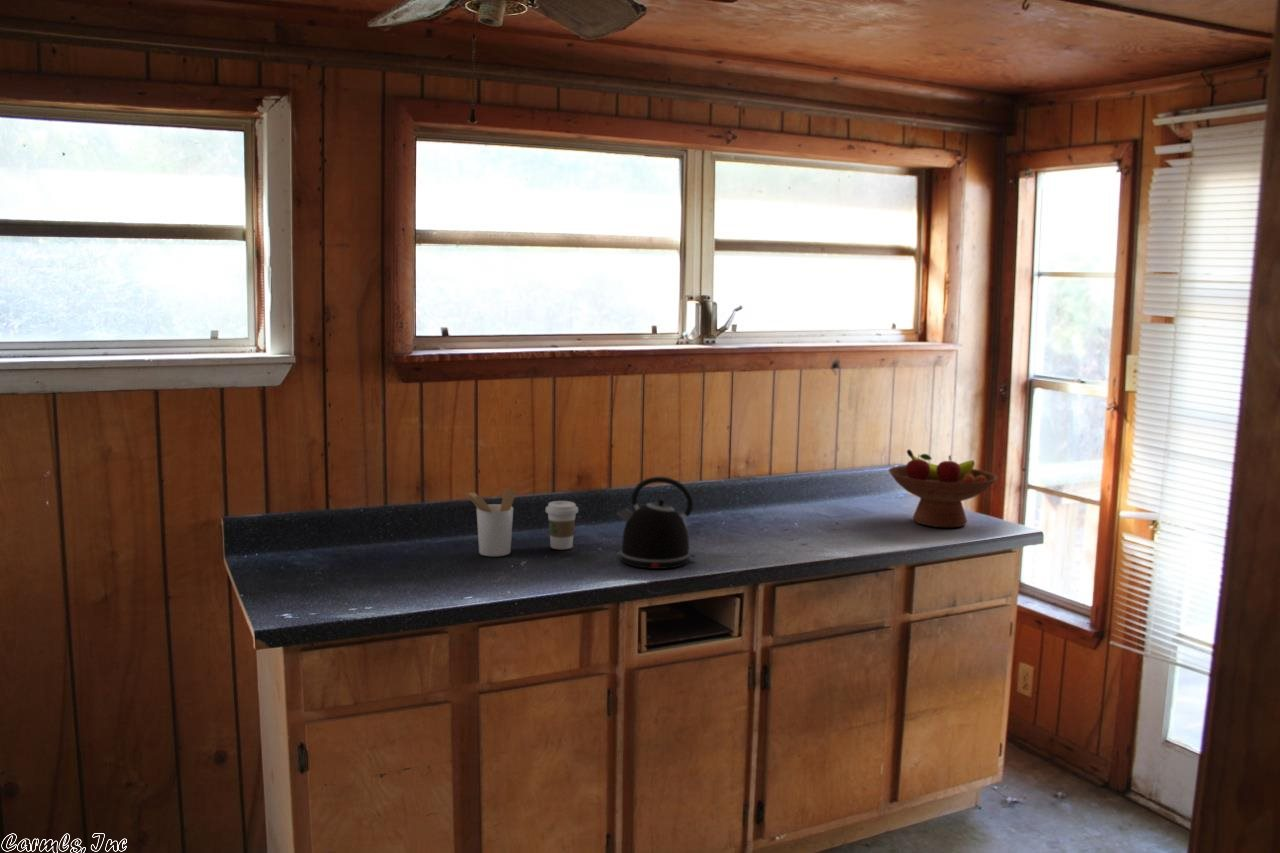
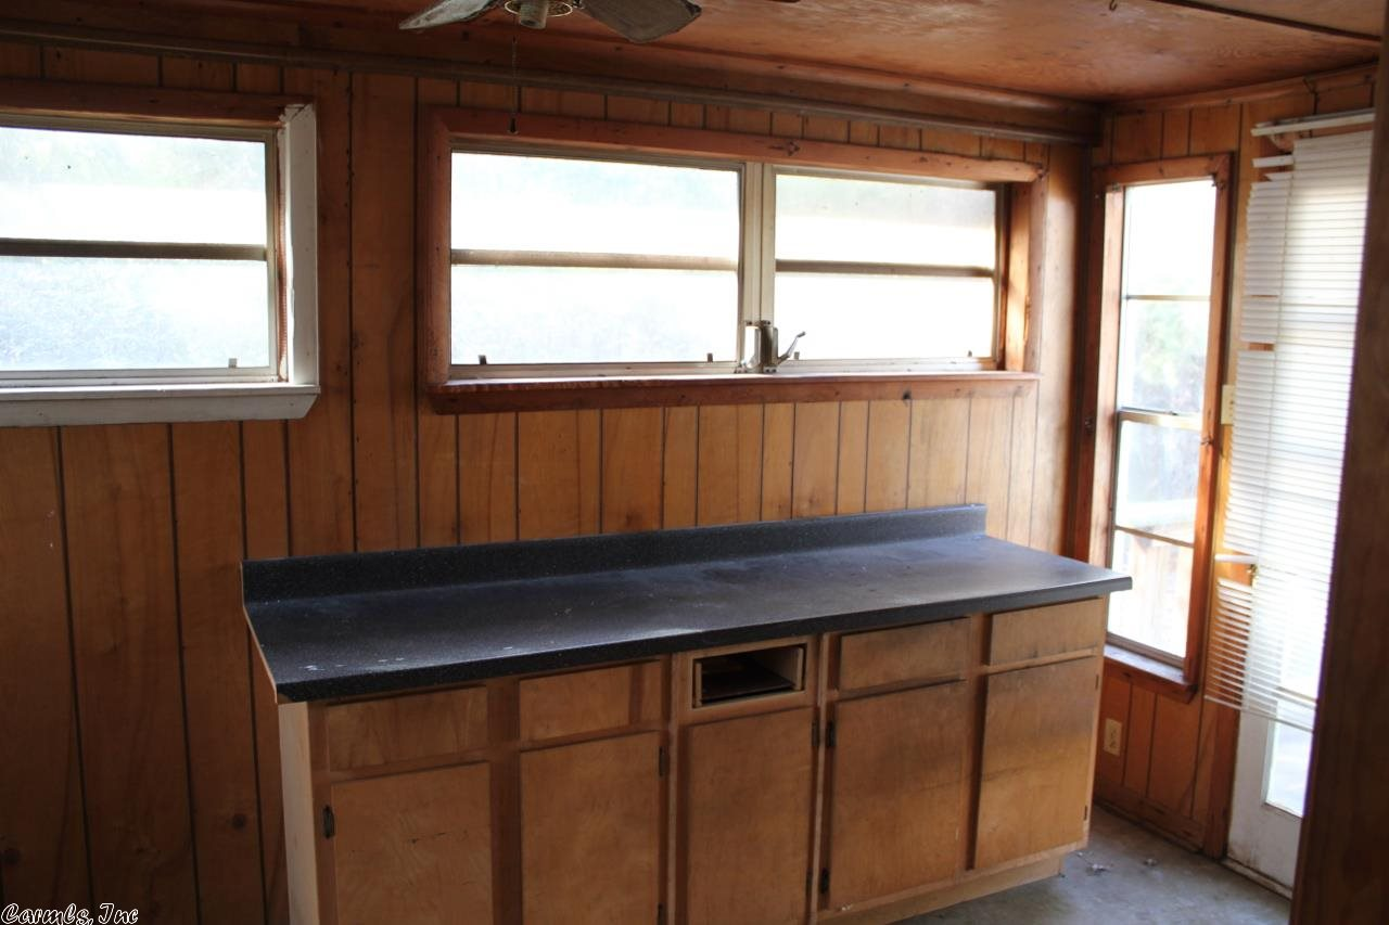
- utensil holder [464,488,517,557]
- kettle [615,476,697,570]
- fruit bowl [888,448,999,529]
- coffee cup [545,500,579,550]
